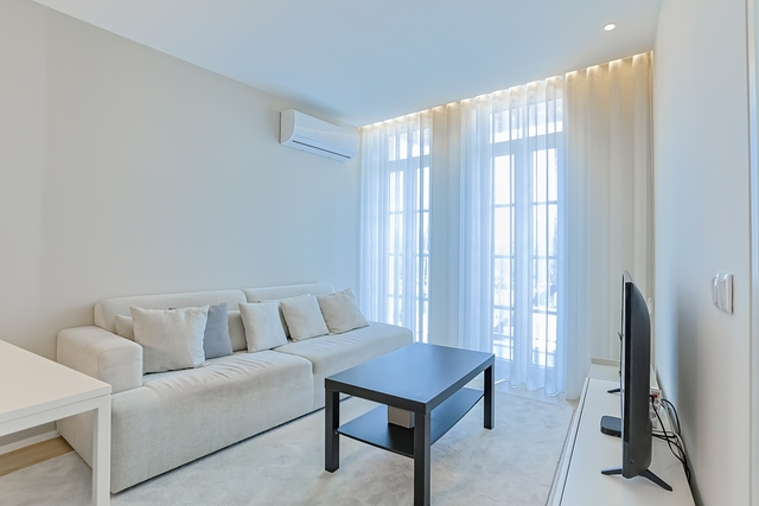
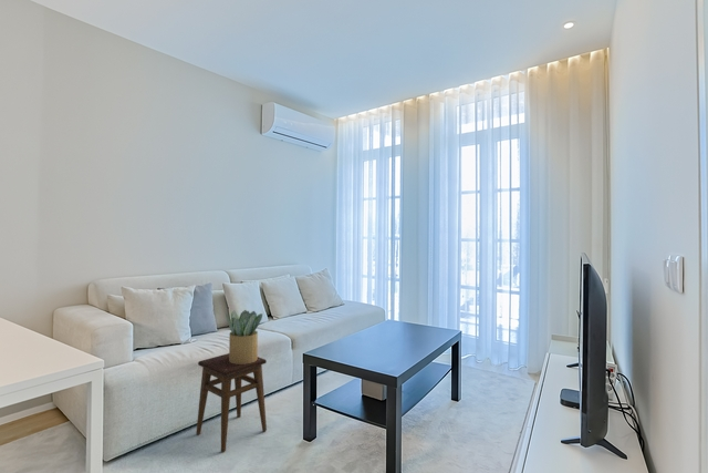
+ stool [195,352,268,453]
+ potted plant [225,309,263,364]
